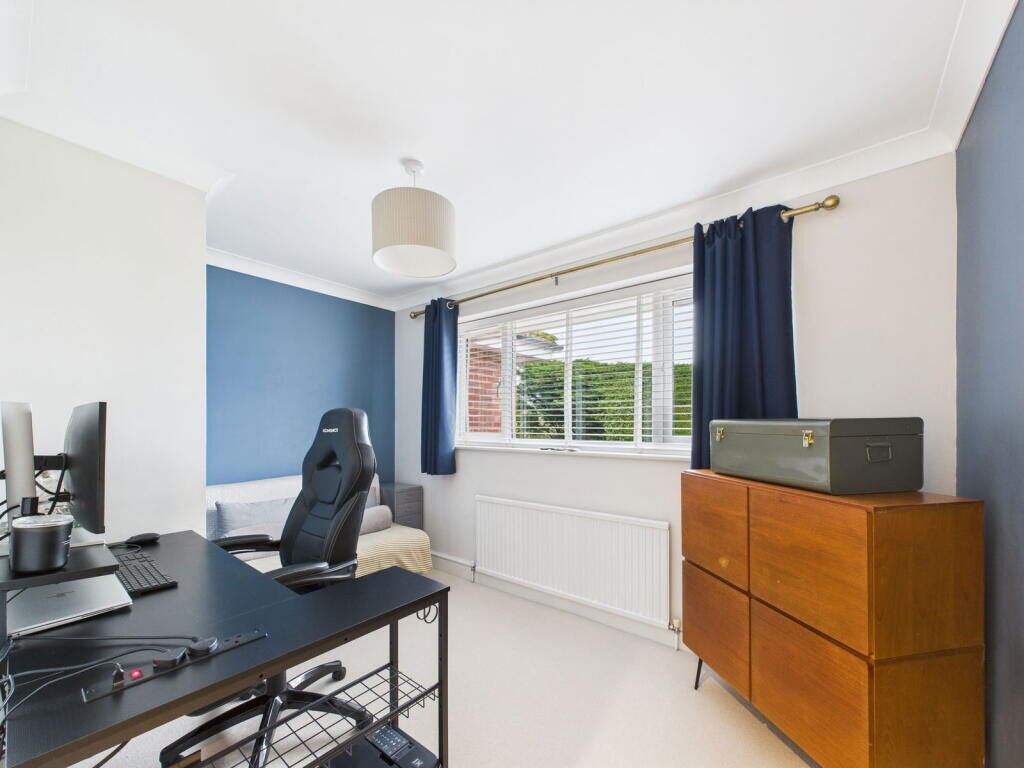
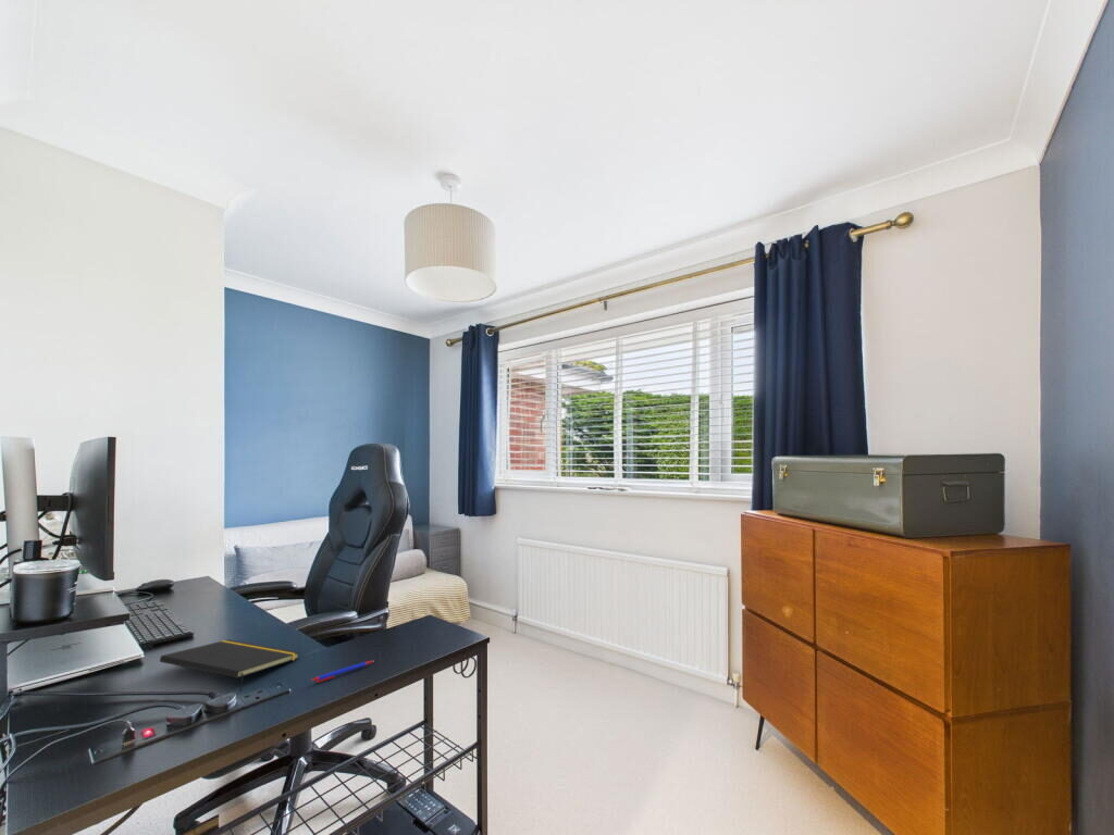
+ notepad [159,638,300,693]
+ pen [310,660,374,684]
